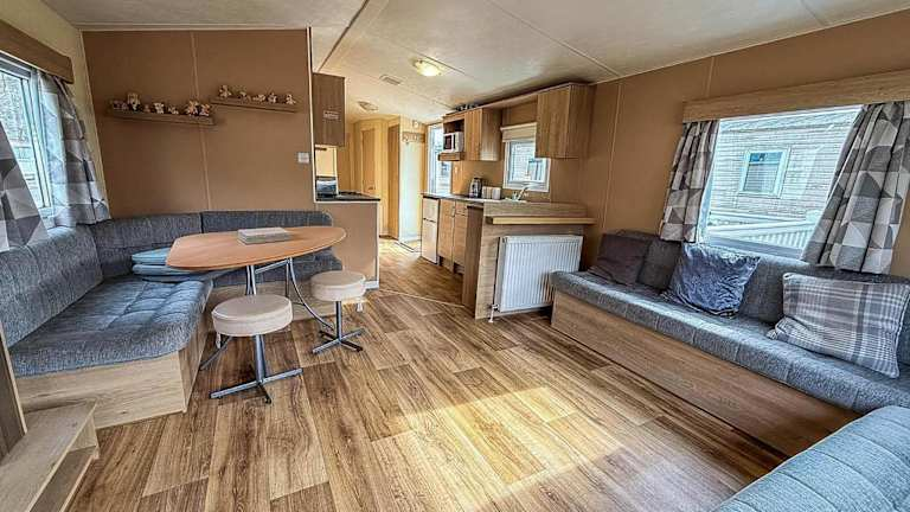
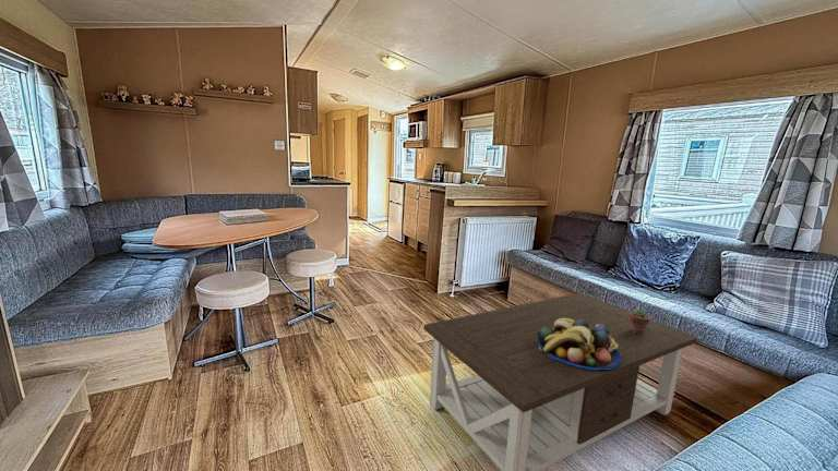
+ fruit bowl [536,318,622,370]
+ potted succulent [630,307,651,334]
+ coffee table [423,292,698,471]
